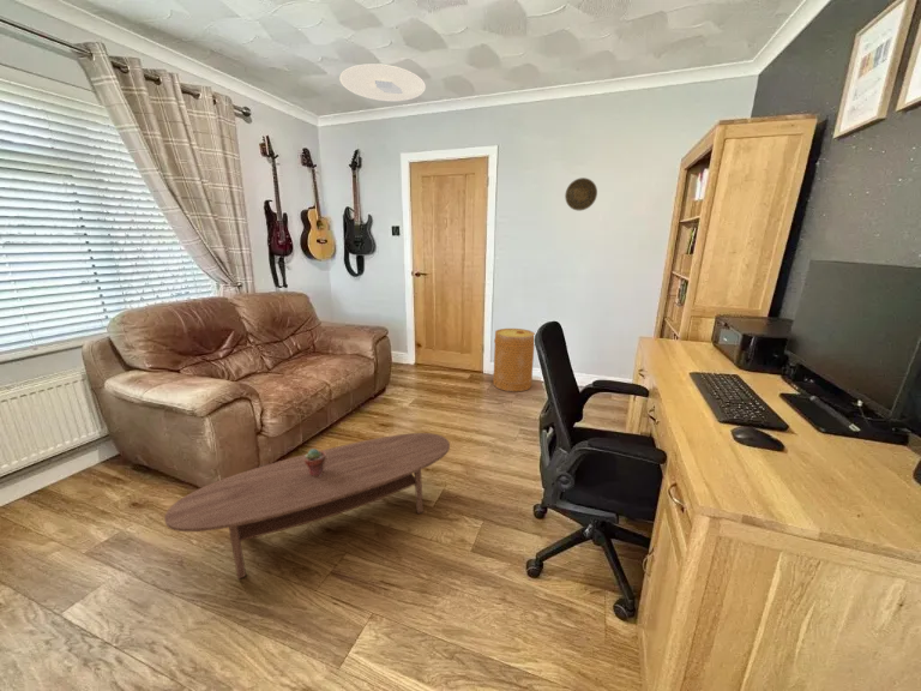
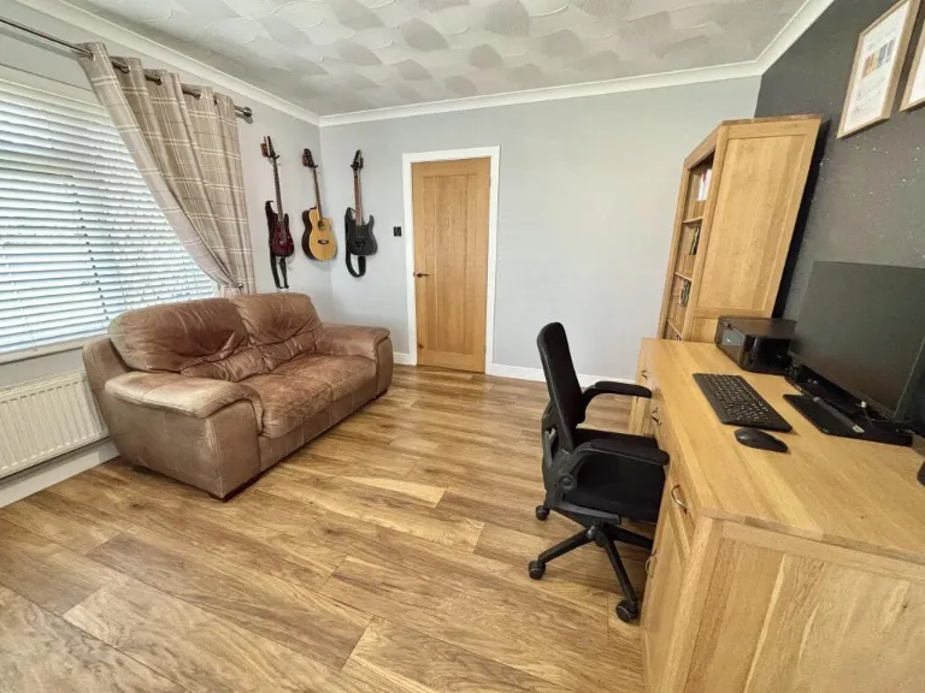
- ceiling light [338,62,427,102]
- coffee table [163,432,451,579]
- potted succulent [305,447,326,476]
- decorative plate [564,176,598,211]
- basket [492,328,536,392]
